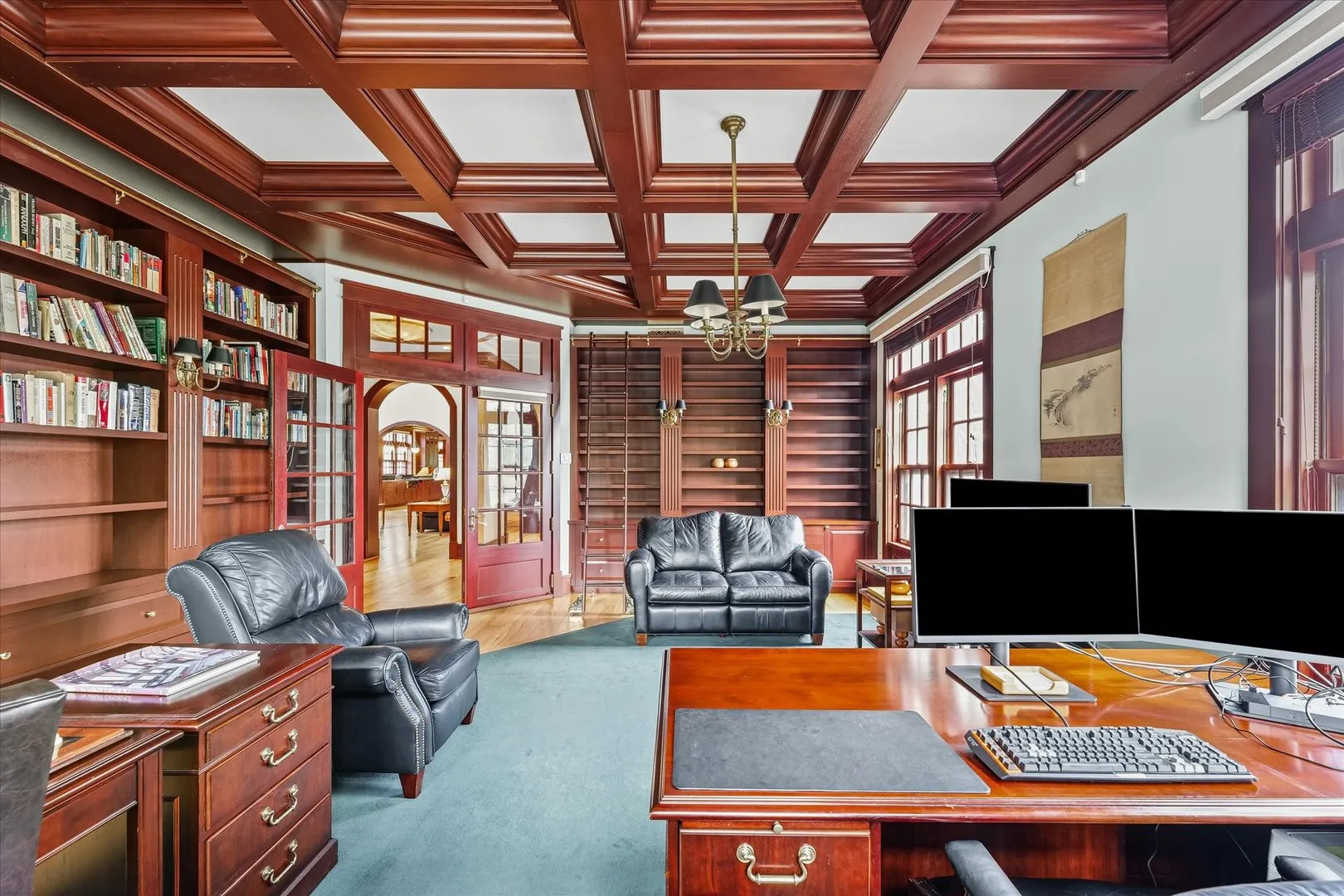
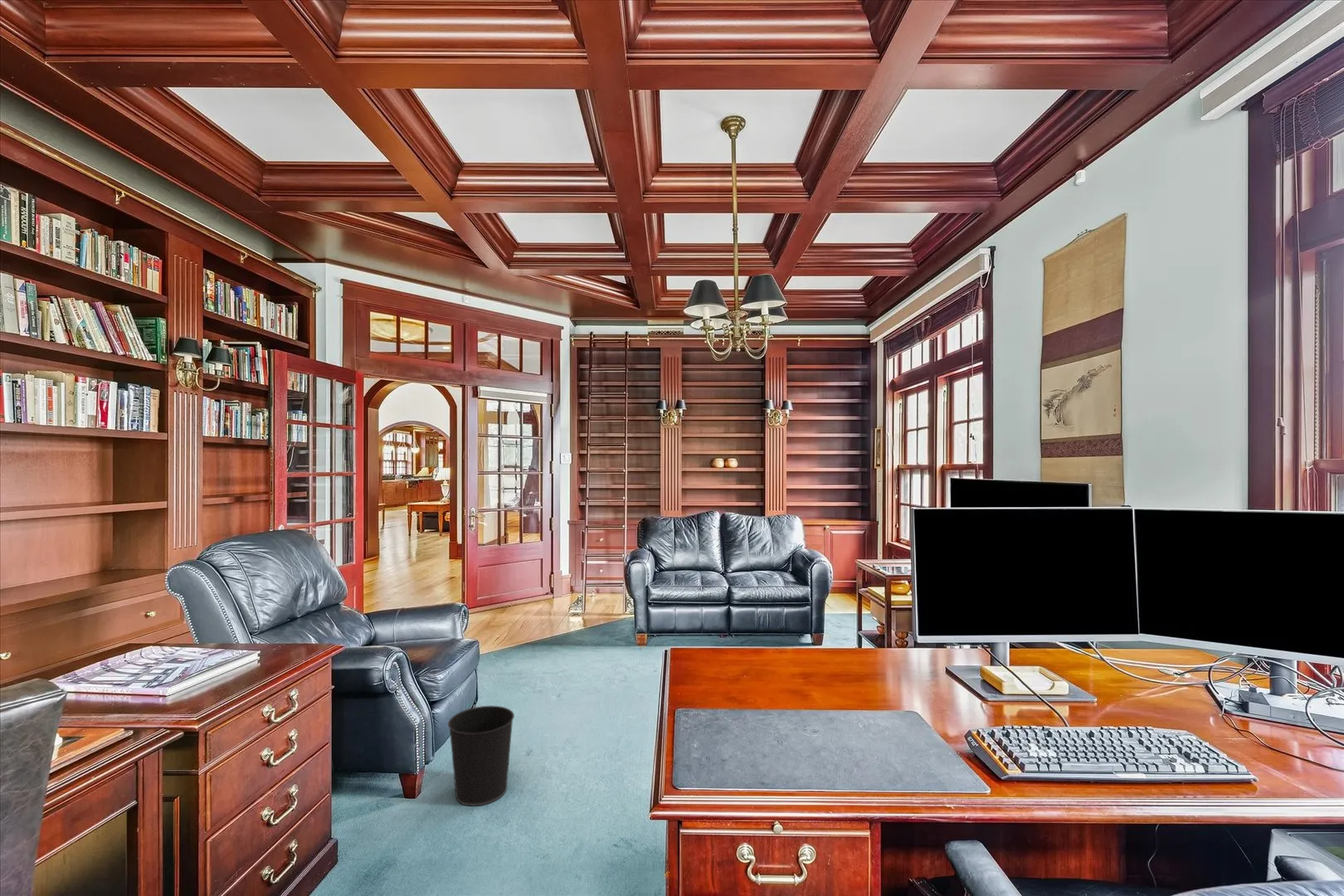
+ wastebasket [447,705,515,807]
